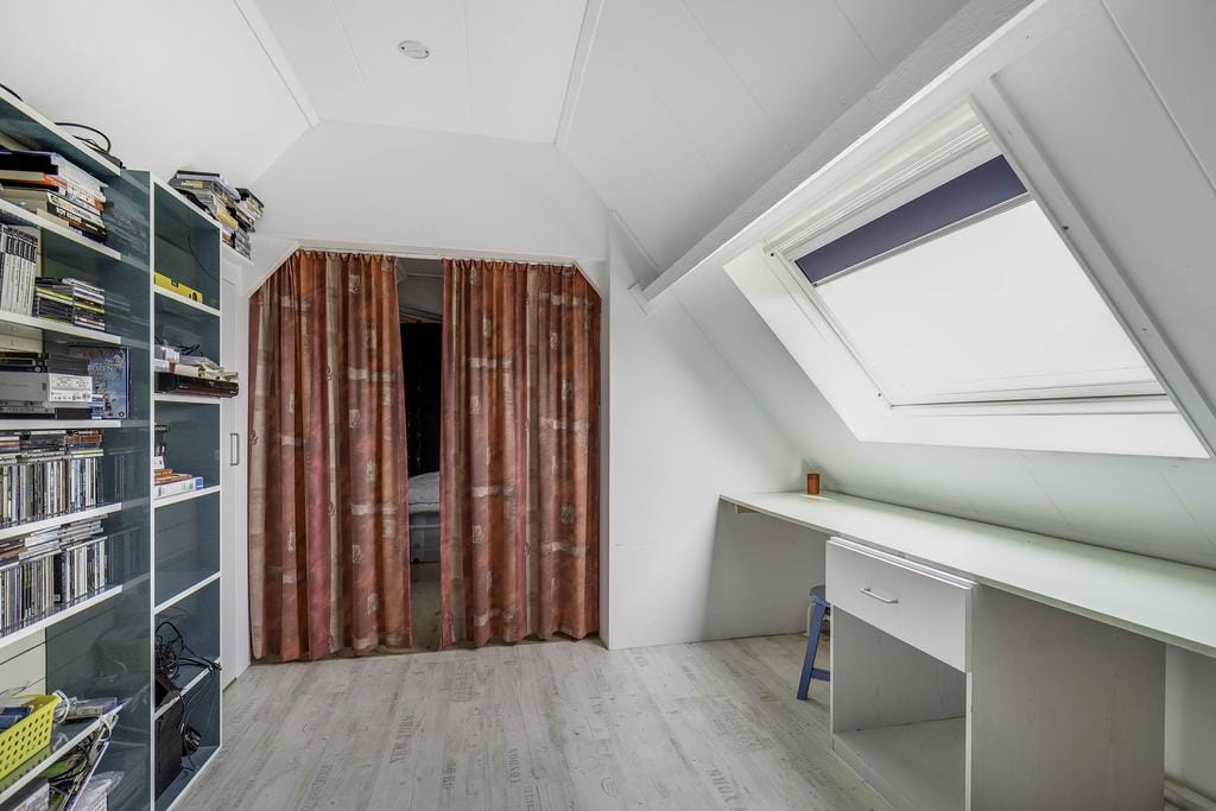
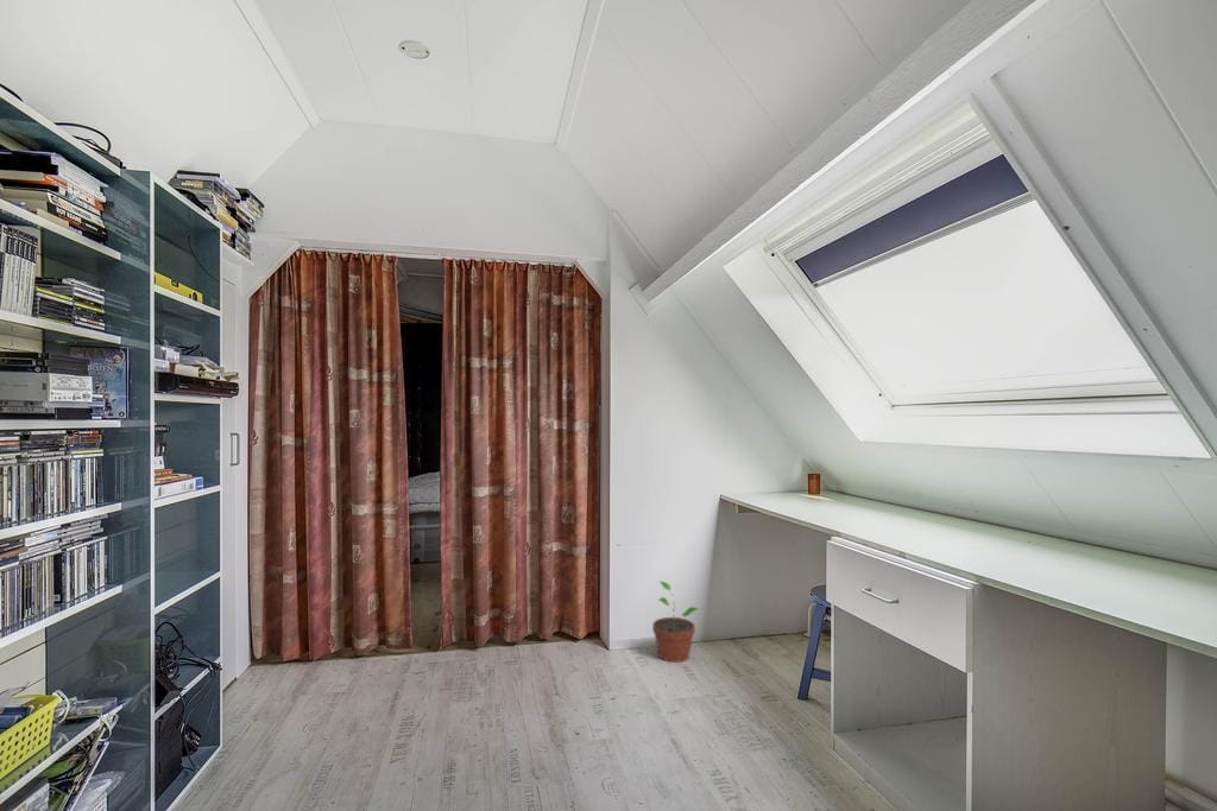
+ potted plant [651,579,699,664]
